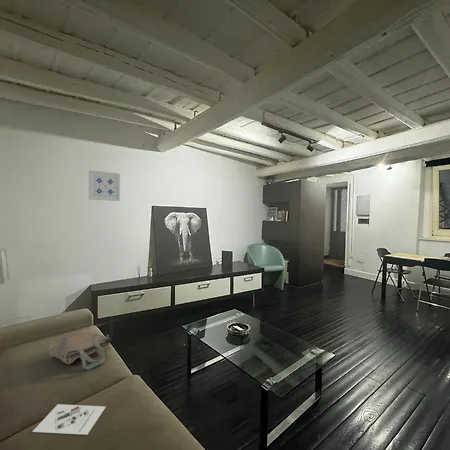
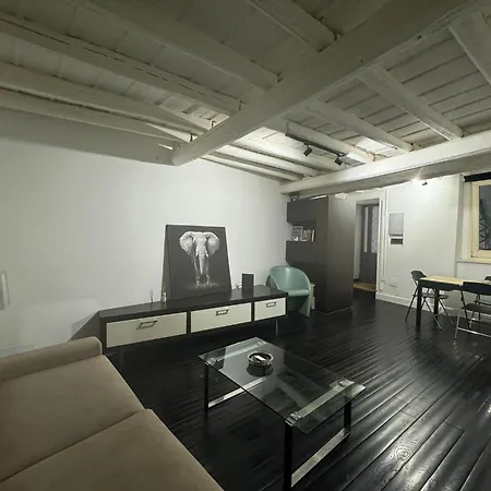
- tote bag [48,328,112,371]
- wall art [88,169,121,202]
- architectural model [31,403,107,436]
